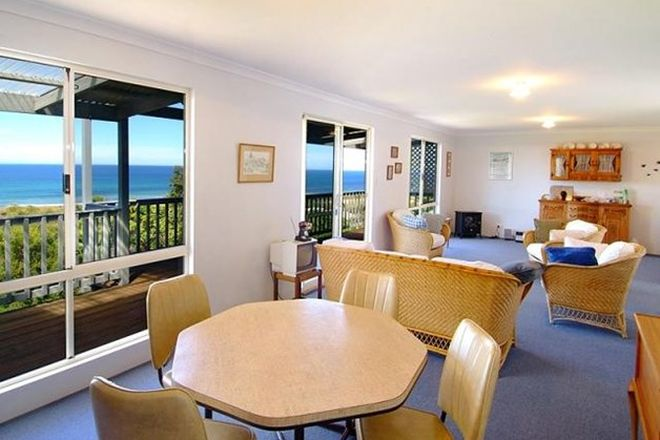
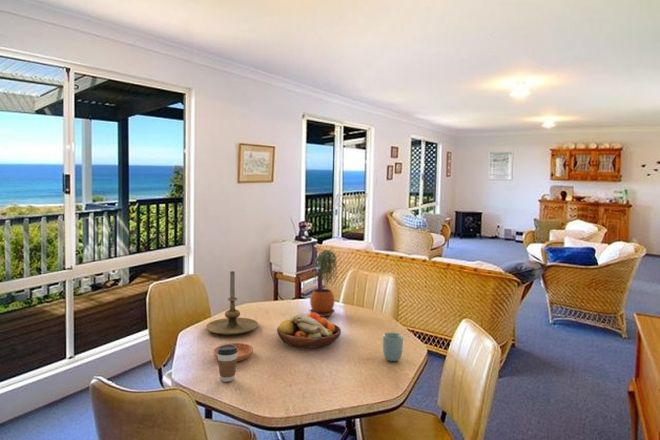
+ coffee cup [217,345,238,383]
+ cup [382,332,404,362]
+ candle holder [205,270,259,336]
+ potted plant [309,249,339,318]
+ fruit bowl [276,312,342,349]
+ saucer [212,342,254,362]
